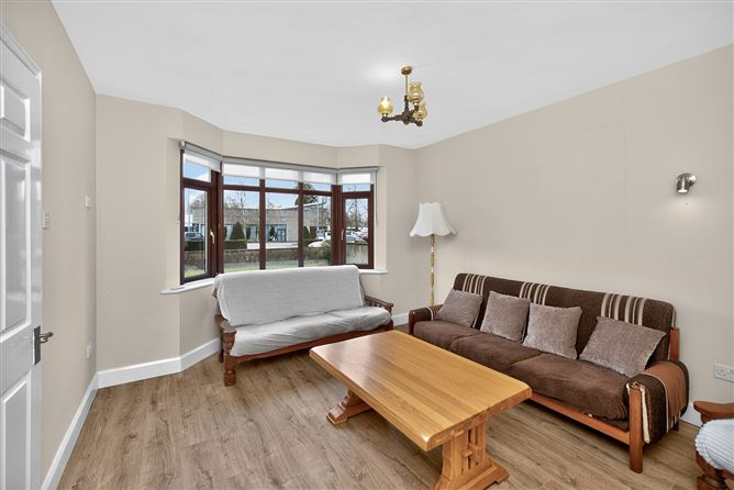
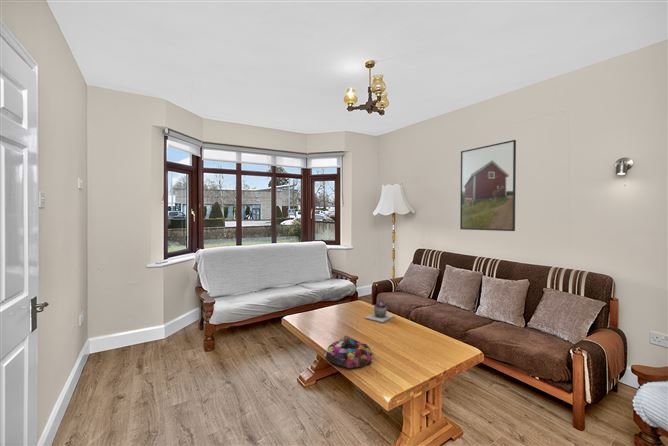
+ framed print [459,139,517,232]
+ succulent plant [364,299,395,324]
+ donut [323,335,374,369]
